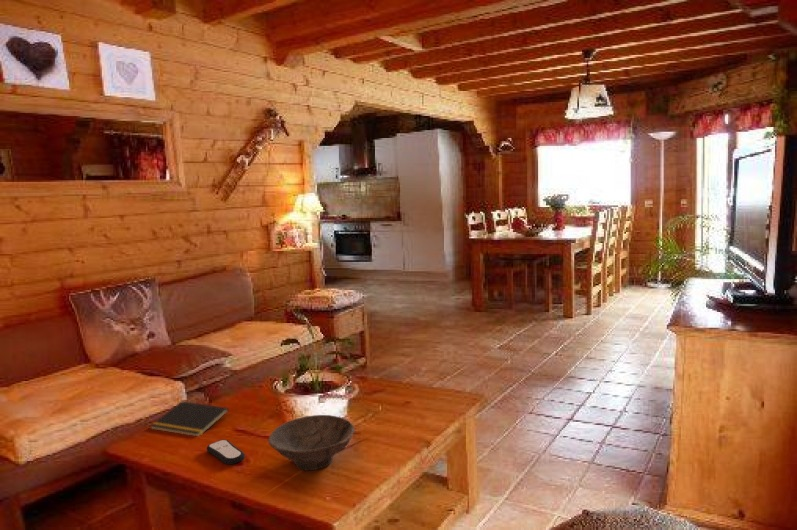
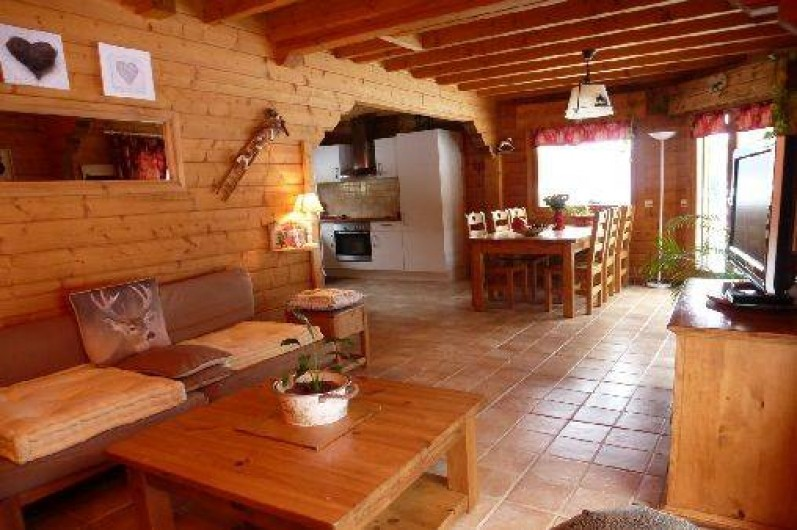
- notepad [149,401,230,437]
- remote control [206,439,246,465]
- bowl [267,414,356,472]
